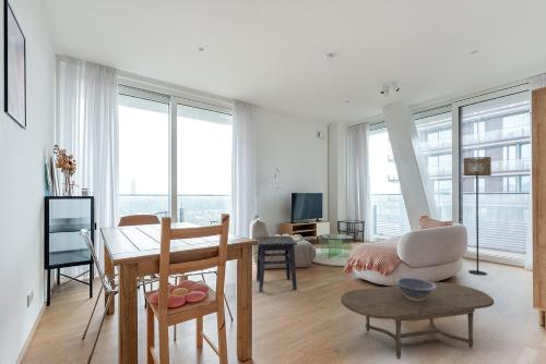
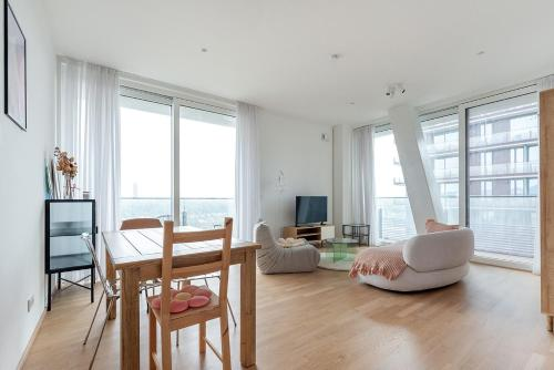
- decorative bowl [394,277,436,301]
- side table [256,235,298,293]
- floor lamp [462,156,492,277]
- coffee table [340,281,495,360]
